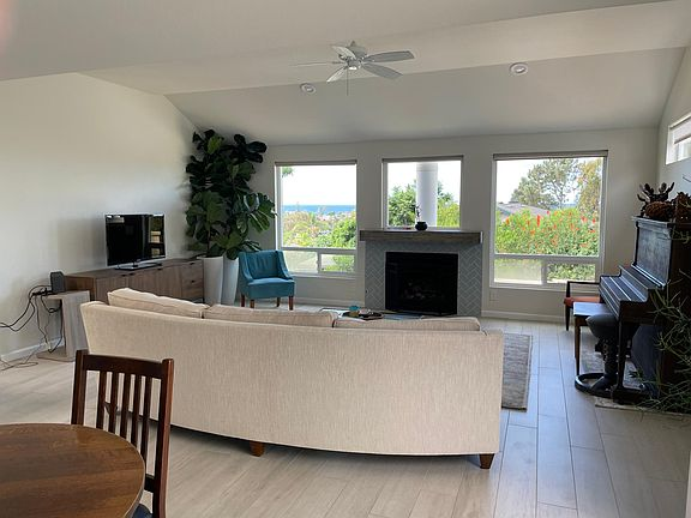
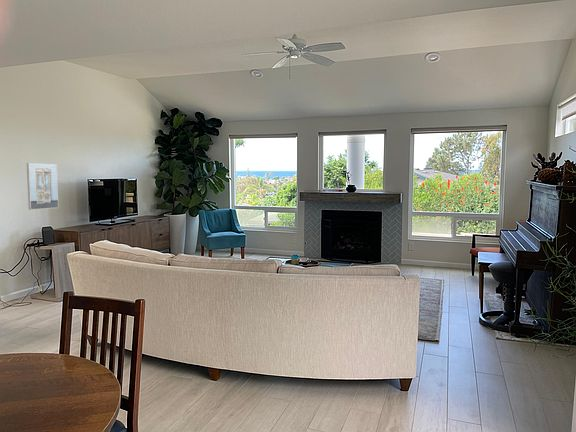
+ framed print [26,162,59,211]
